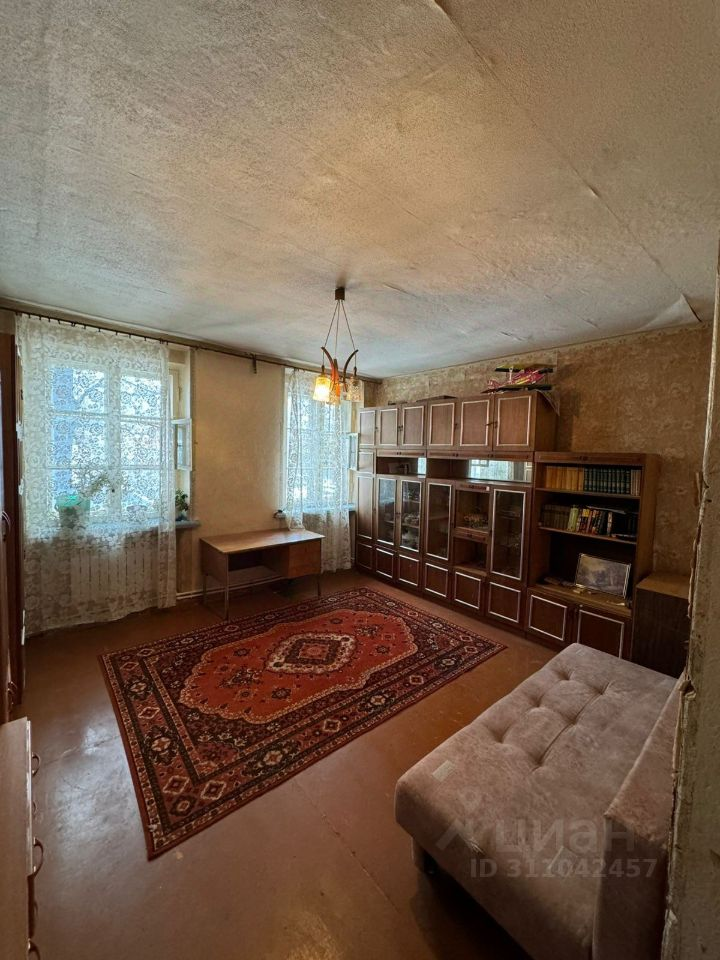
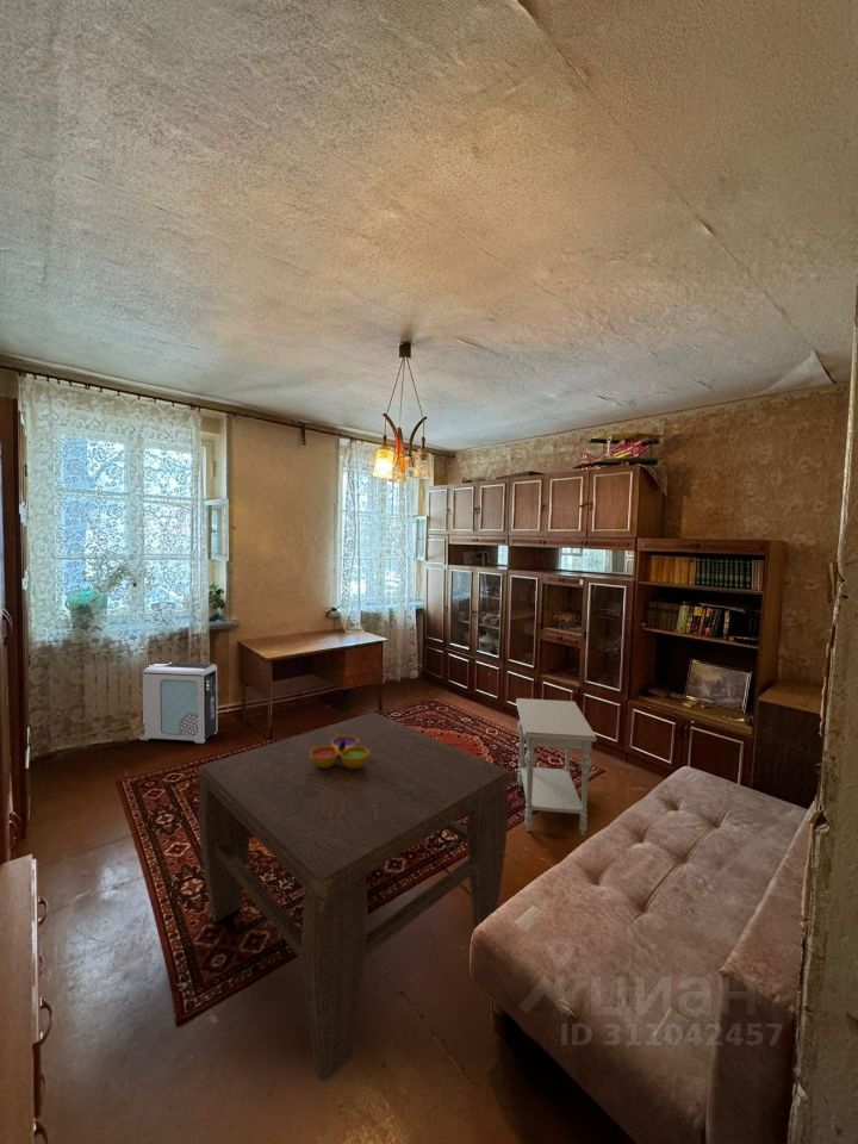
+ air purifier [138,661,218,745]
+ side table [515,697,598,837]
+ decorative bowl [310,735,369,769]
+ coffee table [197,711,514,1083]
